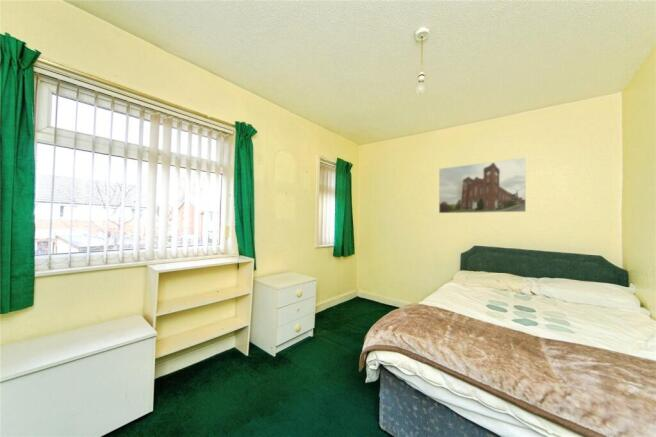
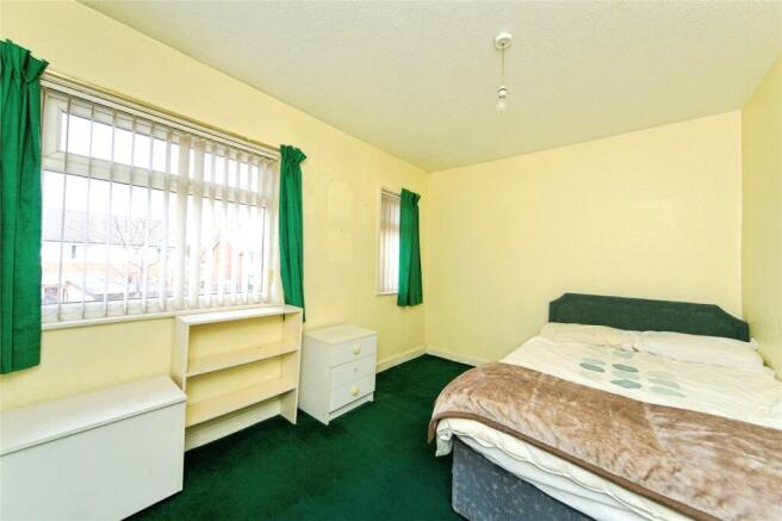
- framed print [438,157,527,214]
